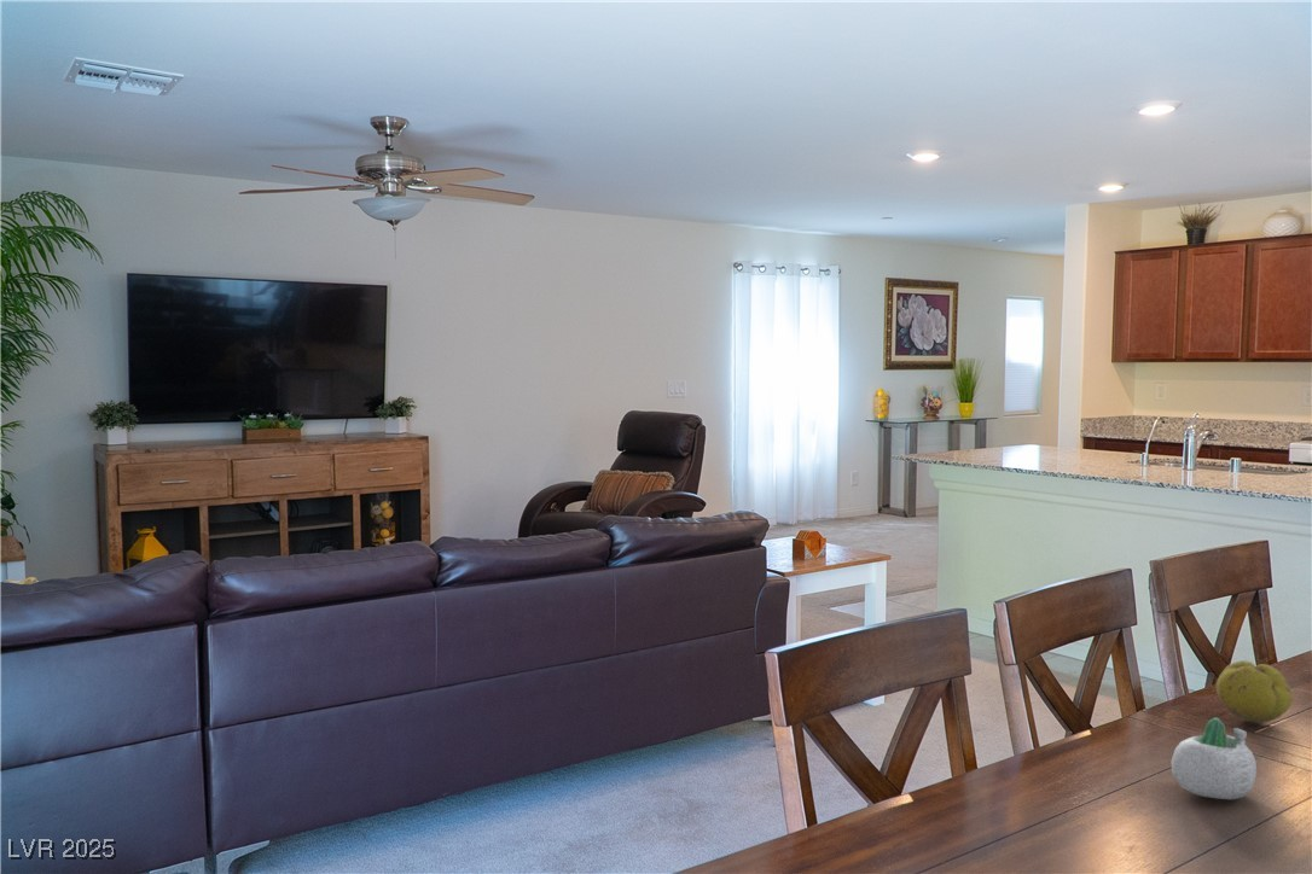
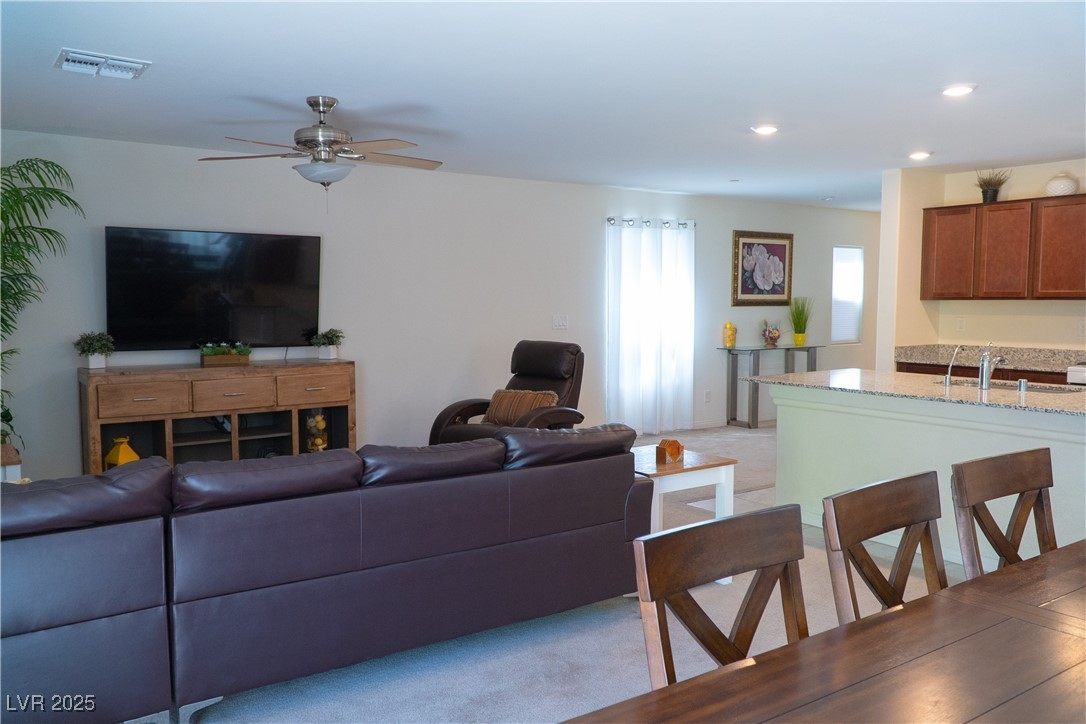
- succulent planter [1171,717,1258,800]
- fruit [1215,659,1294,724]
